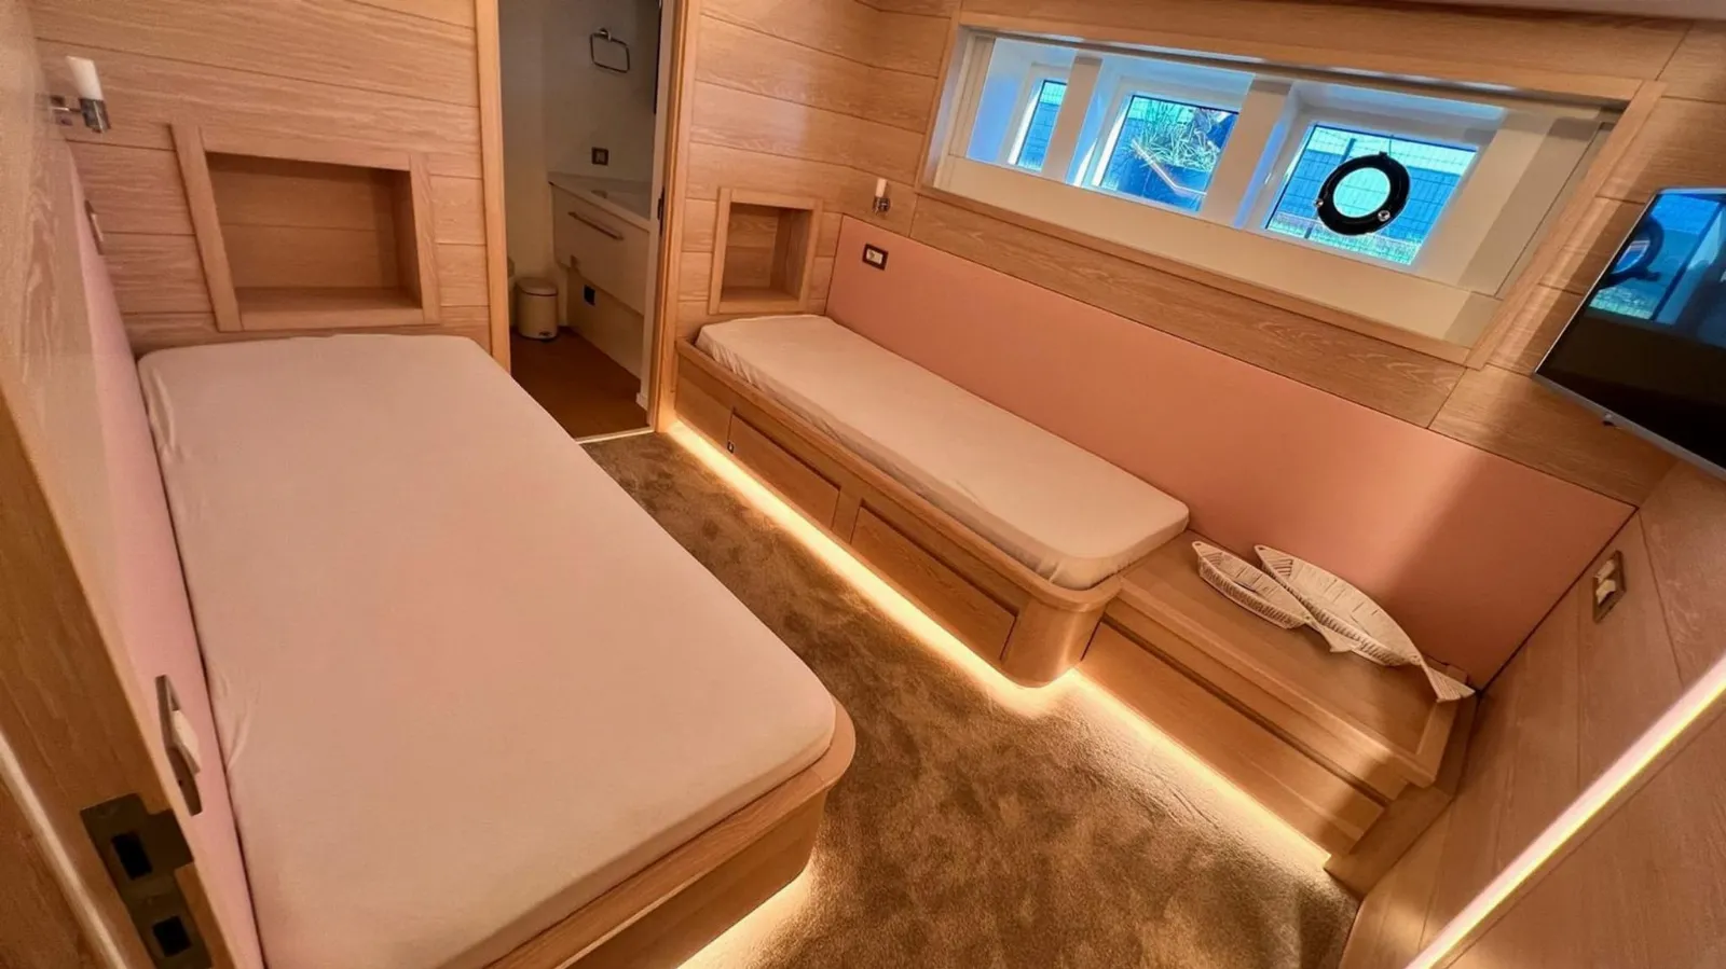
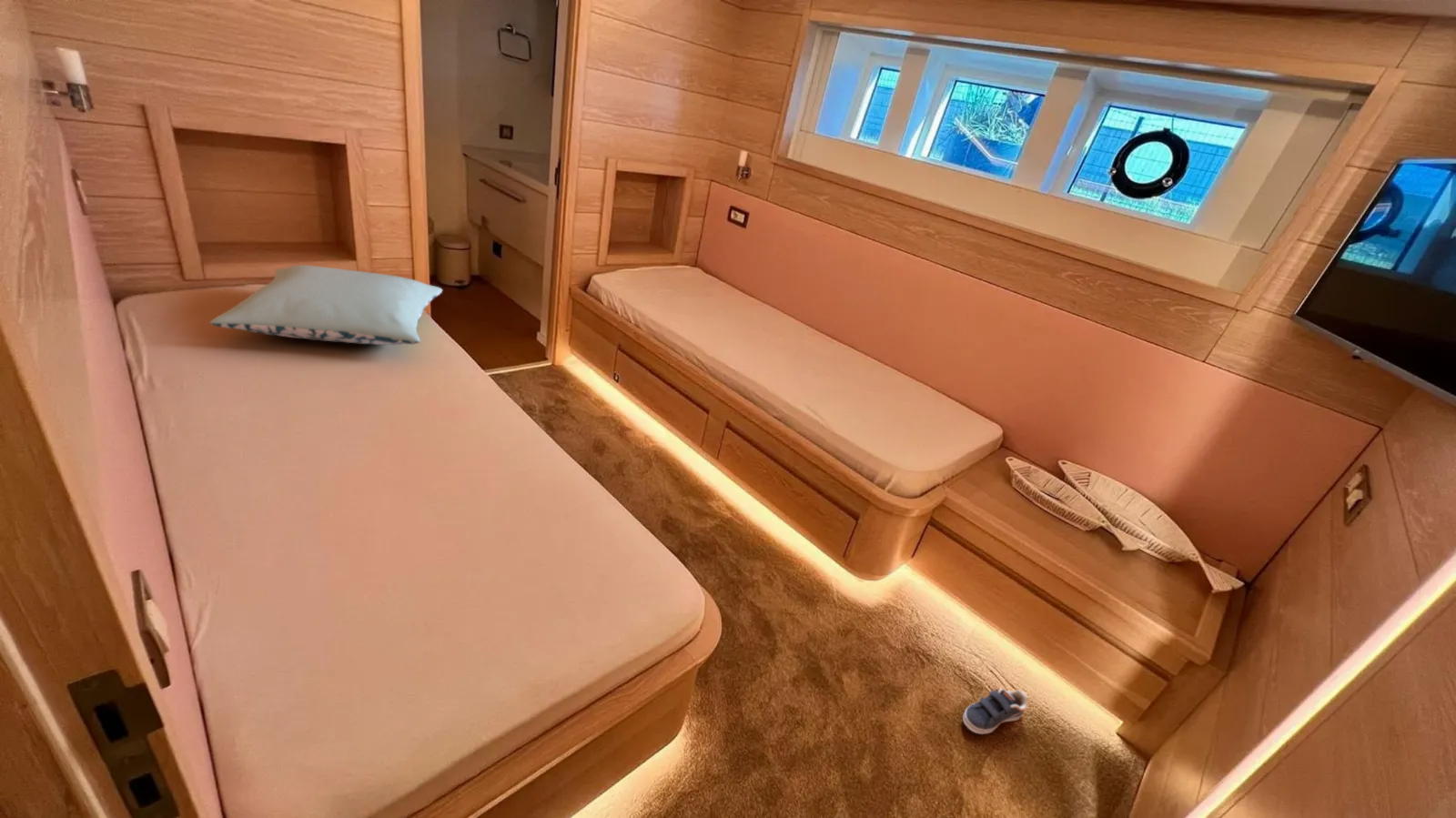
+ pillow [209,265,443,346]
+ sneaker [962,687,1028,735]
